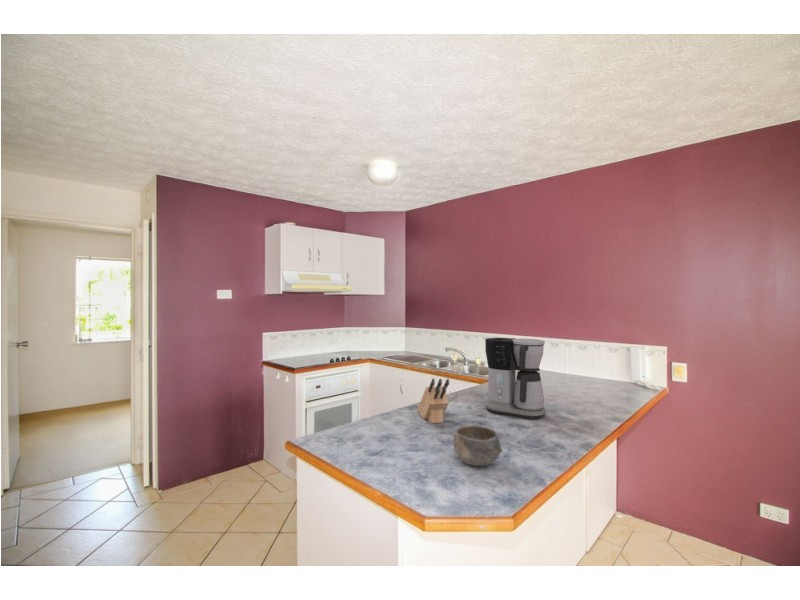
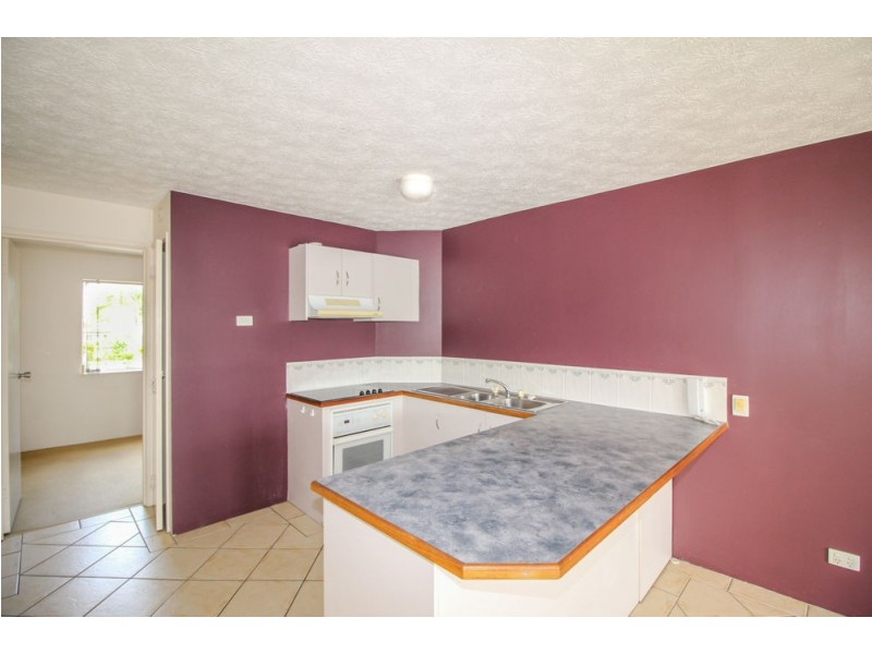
- coffee maker [484,337,547,420]
- bowl [452,425,504,467]
- knife block [416,378,450,424]
